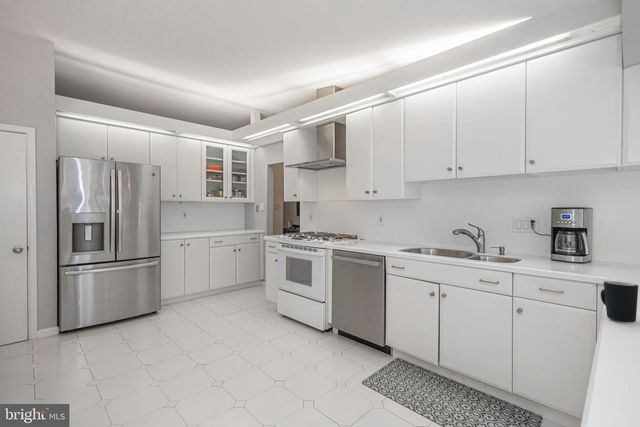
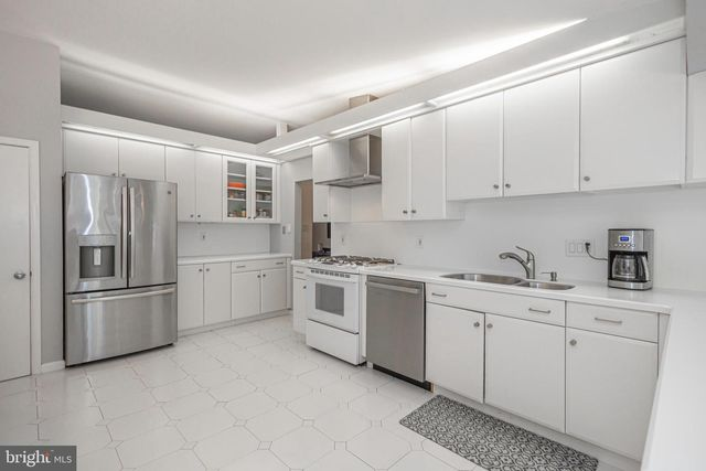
- mug [600,280,639,323]
